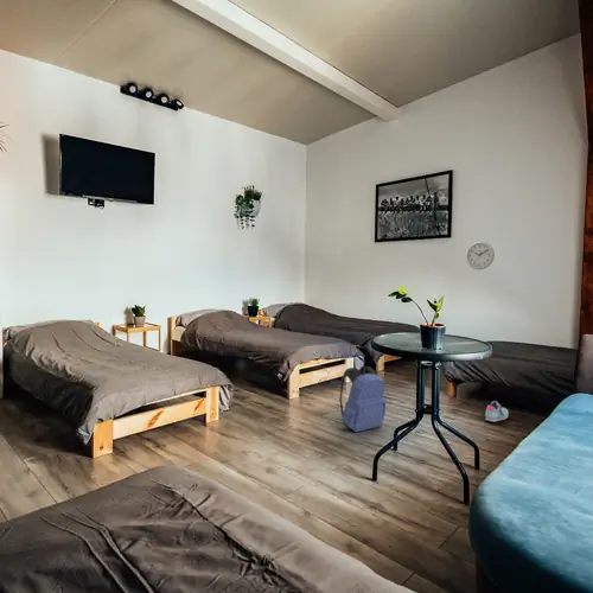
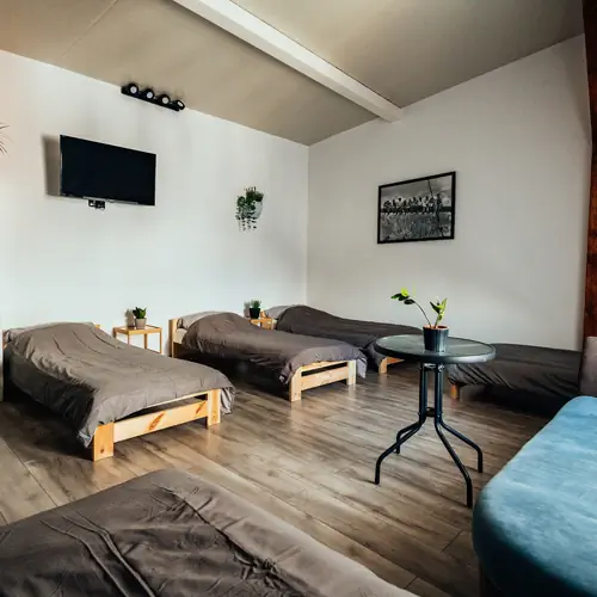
- wall clock [465,240,496,270]
- shoe [484,400,510,423]
- backpack [338,365,388,433]
